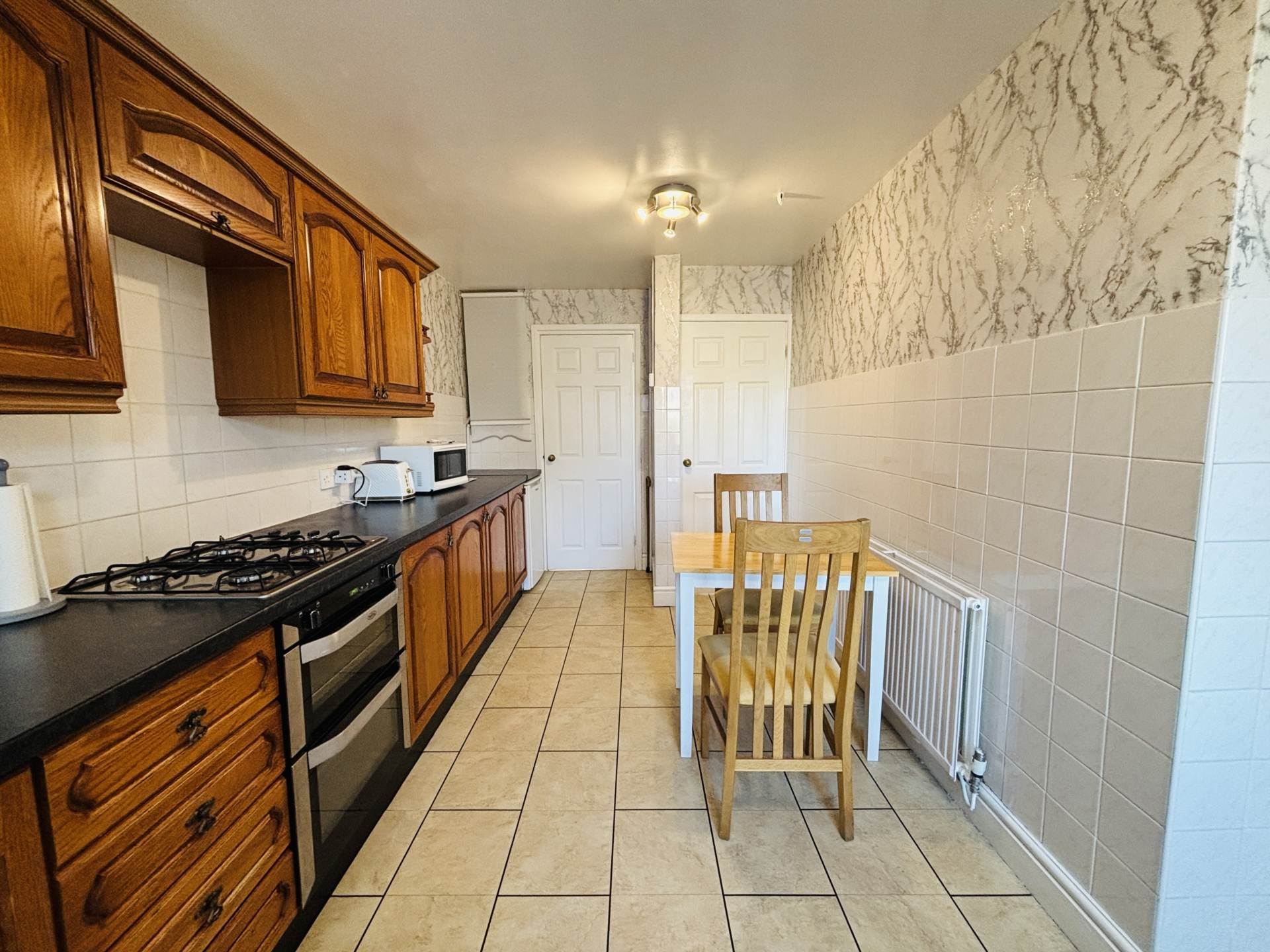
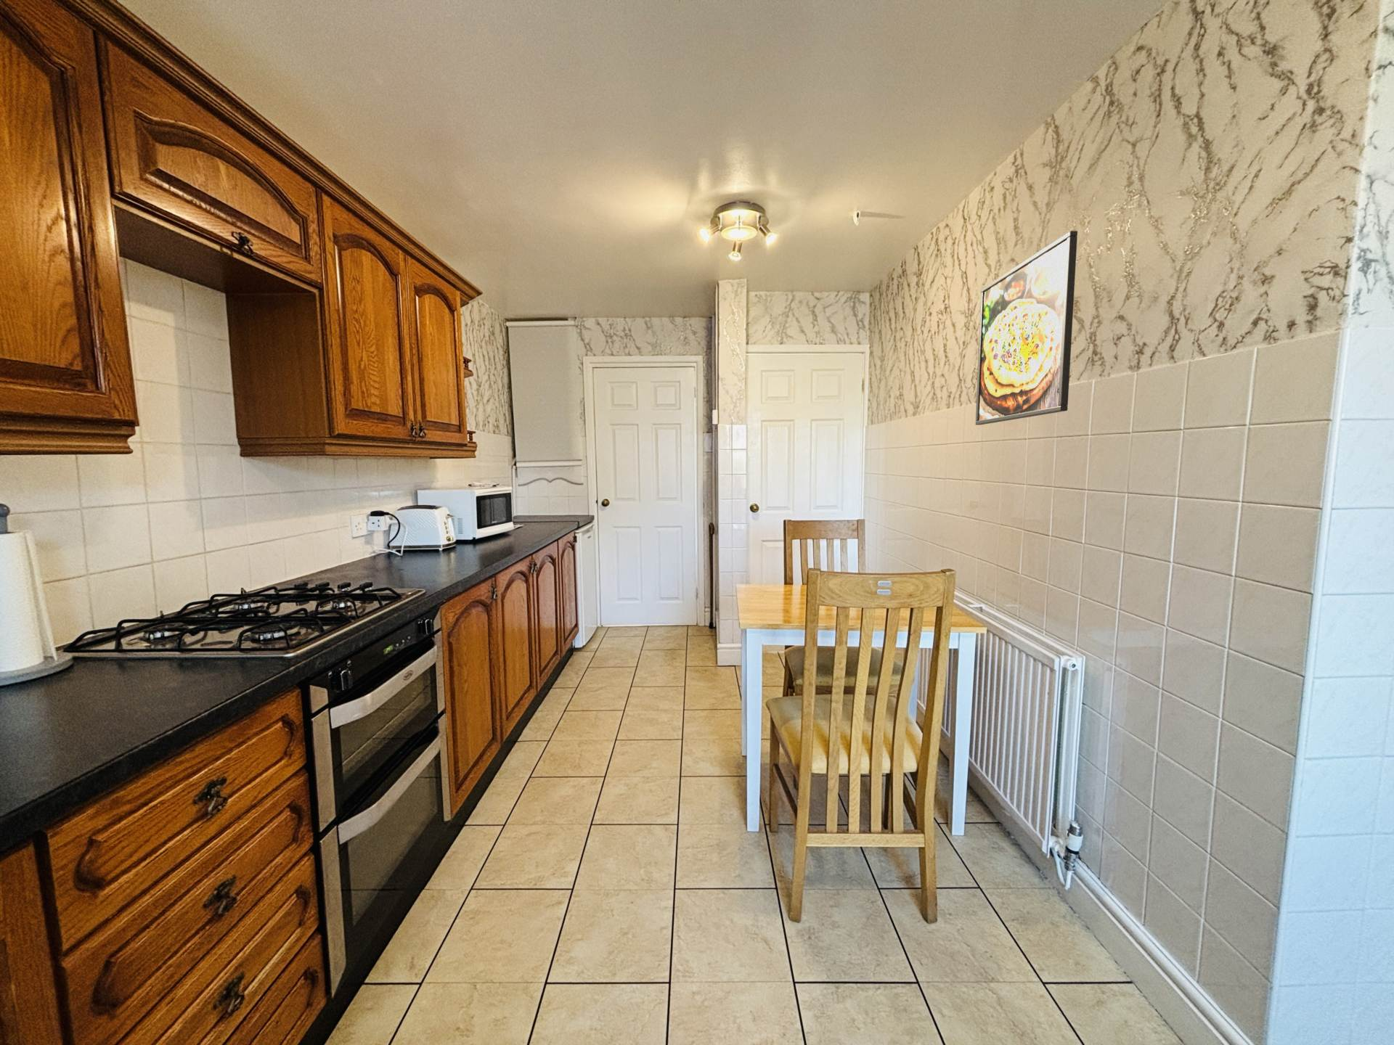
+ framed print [975,231,1078,426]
